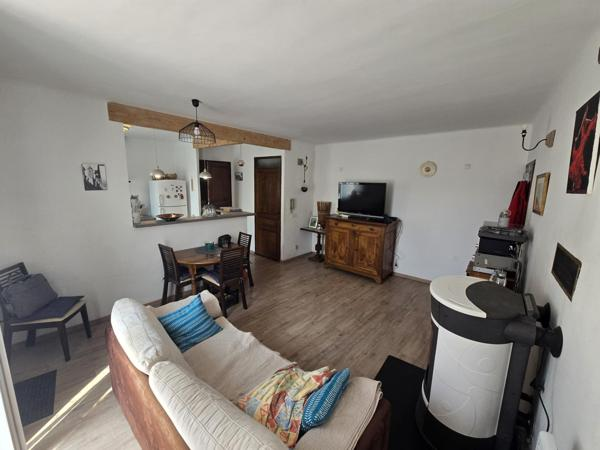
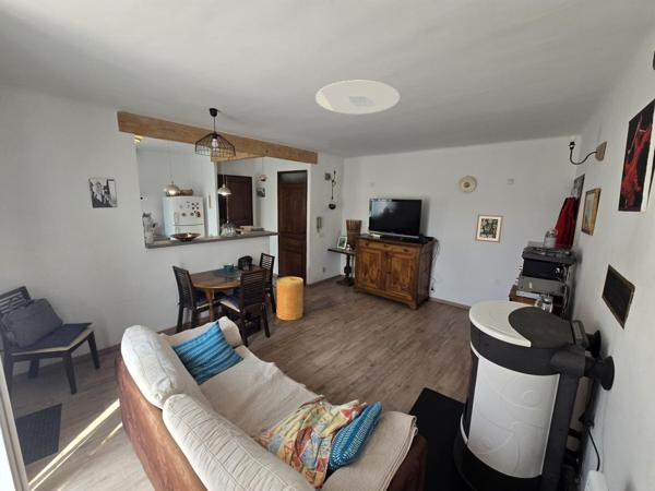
+ basket [275,276,305,321]
+ wall art [474,214,504,243]
+ ceiling light [314,80,401,115]
